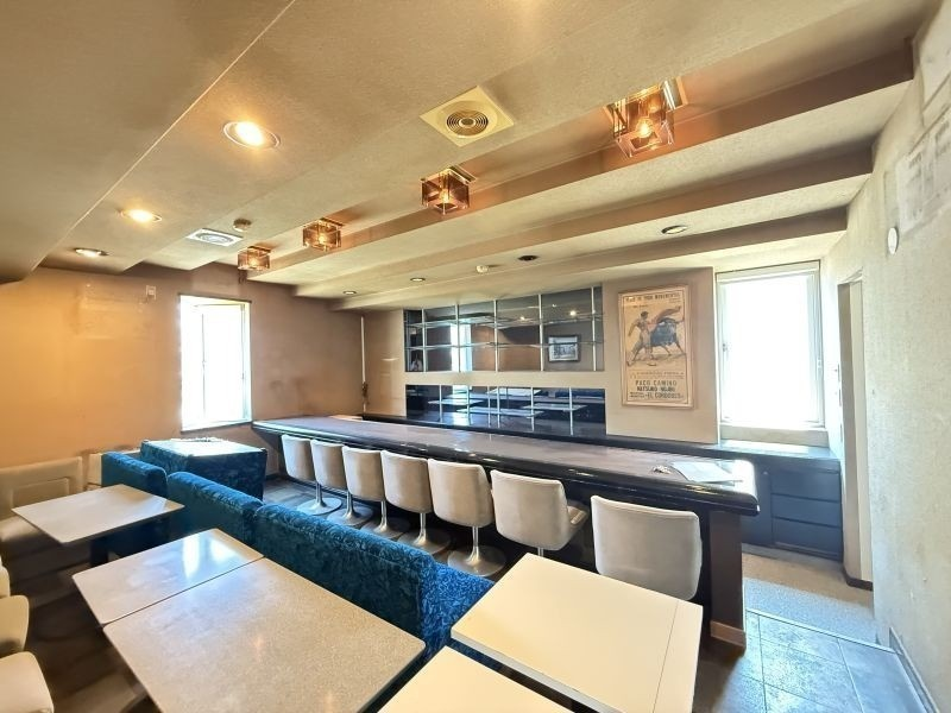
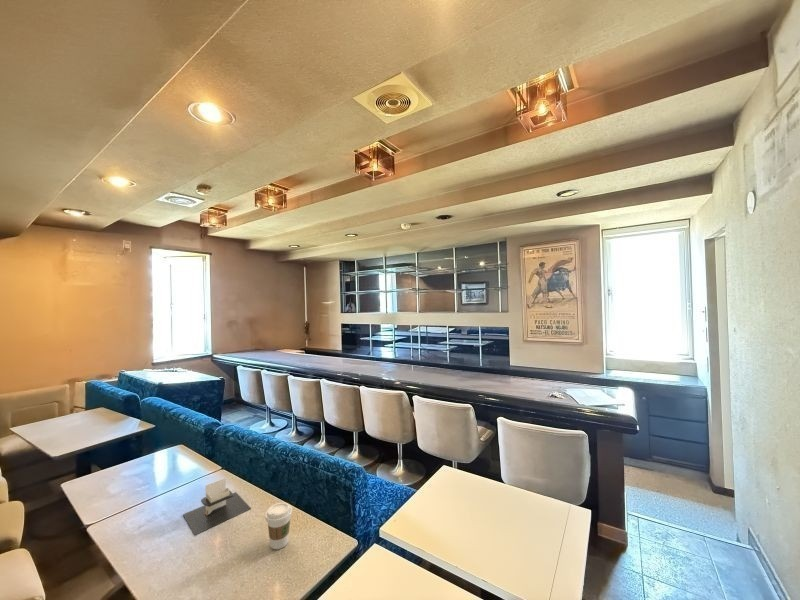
+ coffee cup [264,502,293,550]
+ napkin holder [182,477,252,536]
